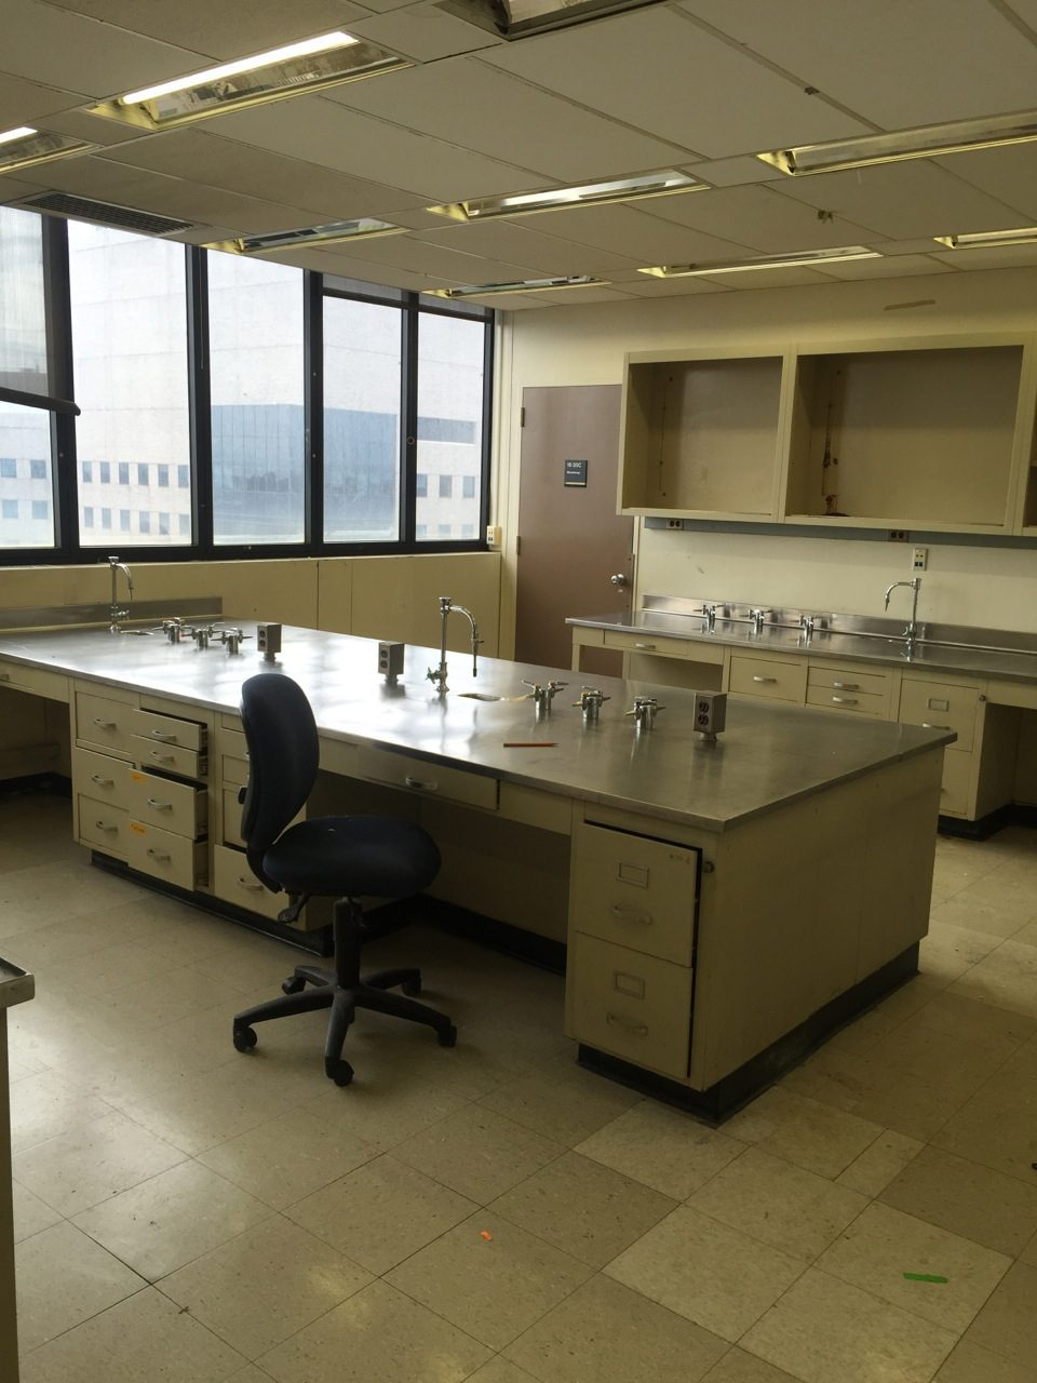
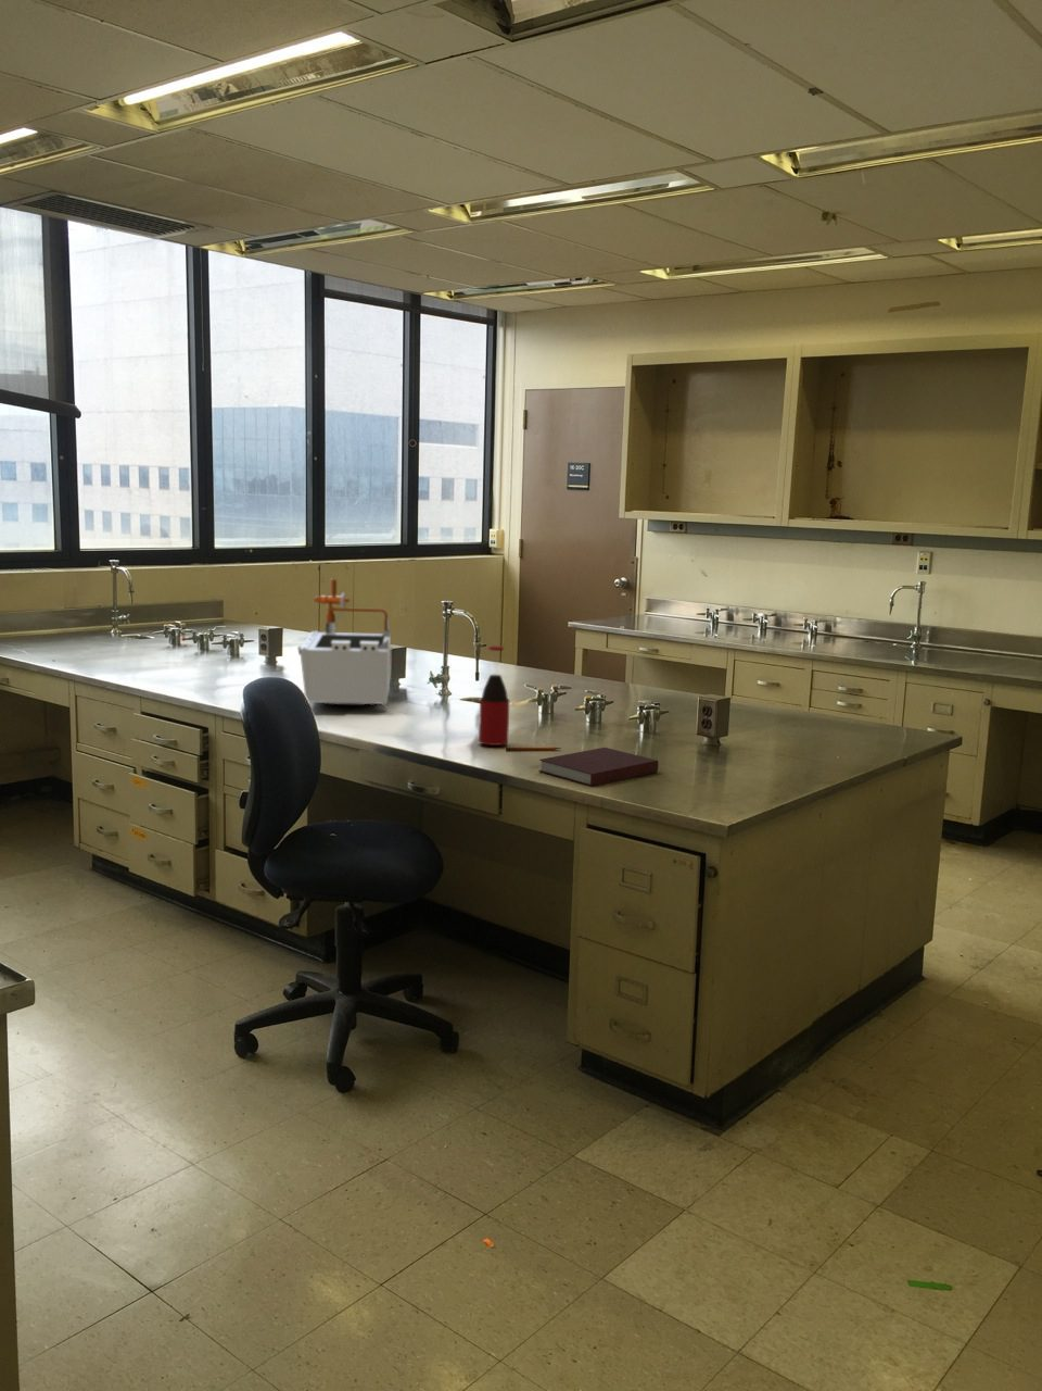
+ laboratory equipment [298,577,392,711]
+ notebook [539,747,659,786]
+ bottle [477,644,510,747]
